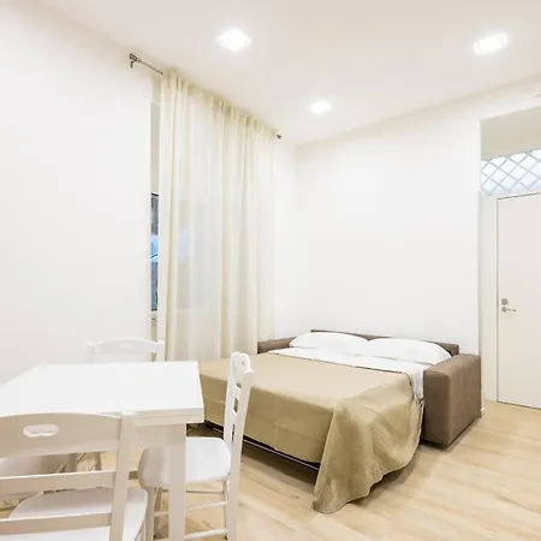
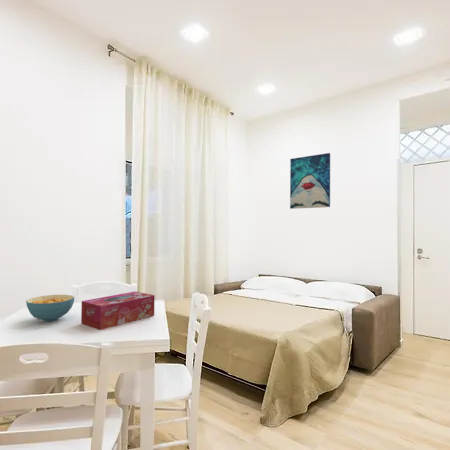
+ wall art [289,152,331,210]
+ cereal bowl [25,294,75,323]
+ tissue box [80,291,155,331]
